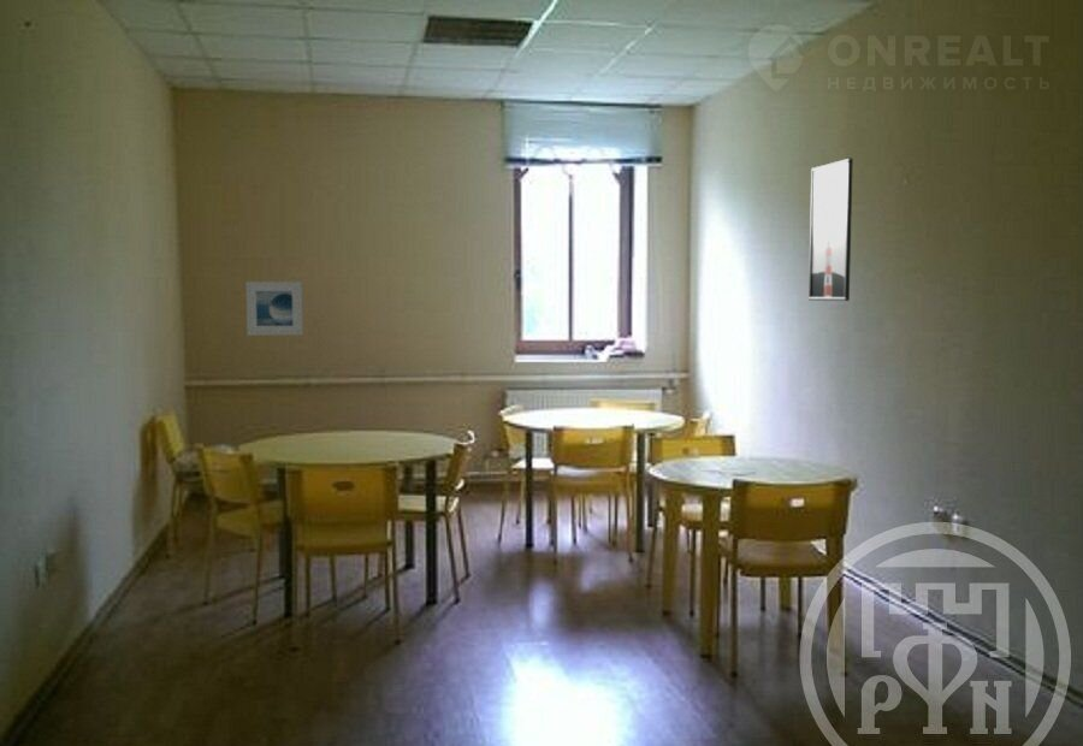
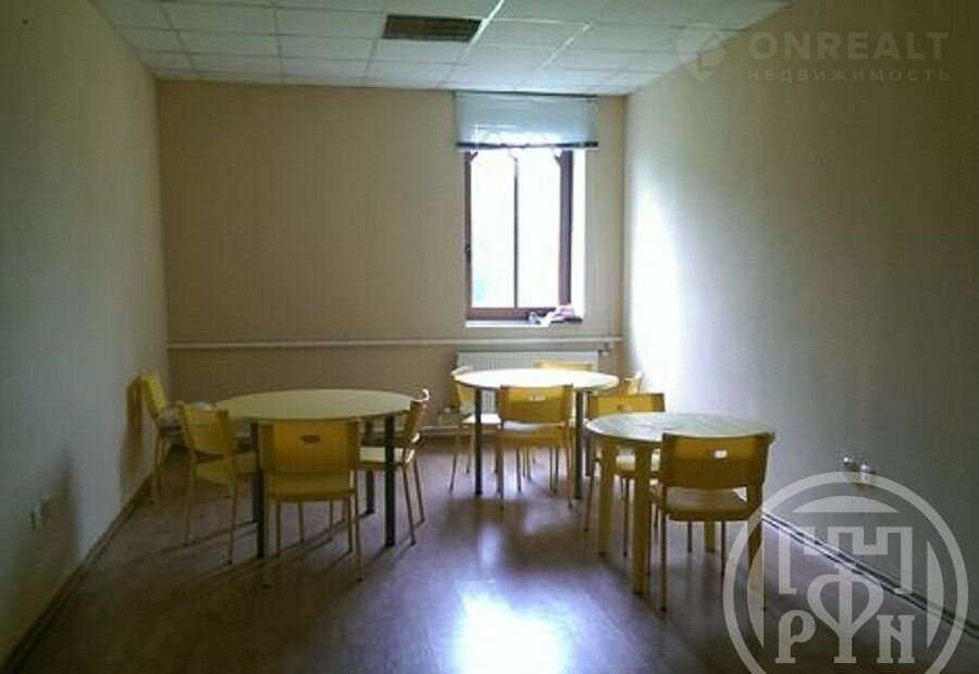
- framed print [807,156,854,302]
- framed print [244,280,303,337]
